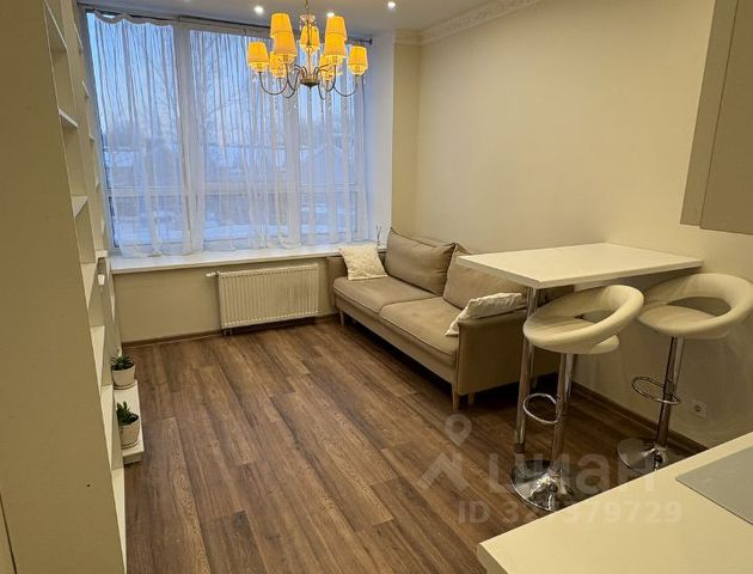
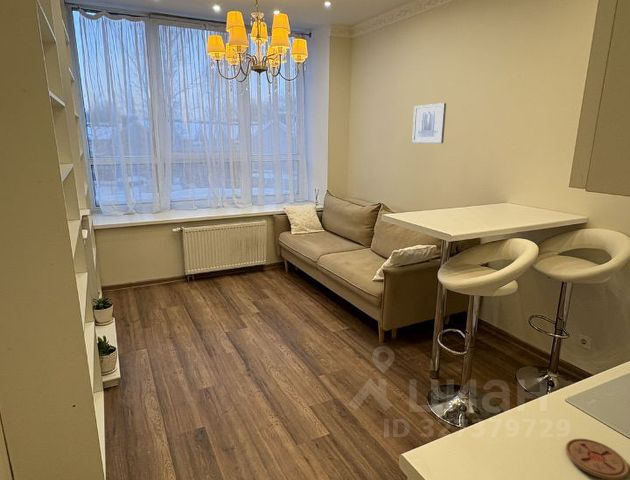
+ coaster [565,438,630,480]
+ wall art [411,102,447,144]
